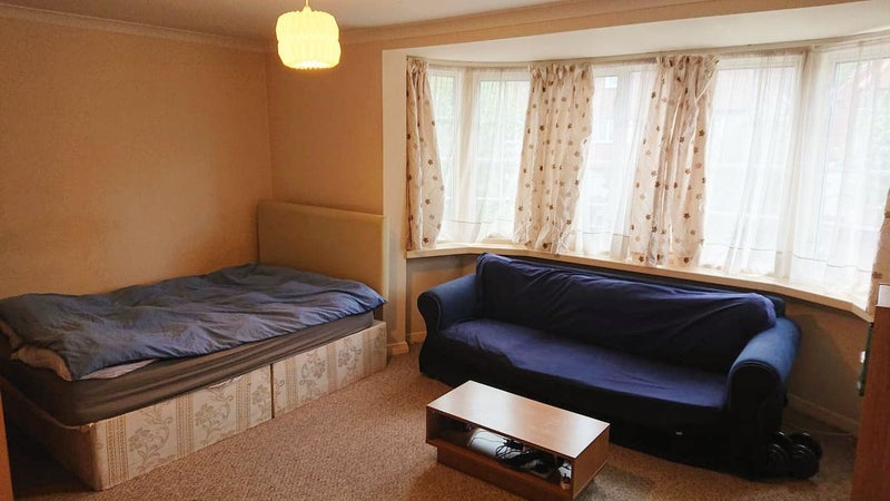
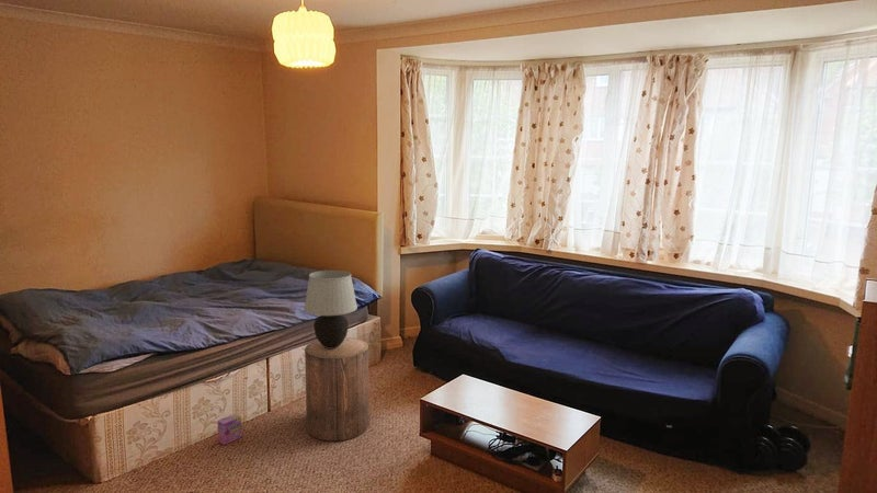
+ stool [304,336,371,443]
+ box [217,413,243,446]
+ table lamp [303,270,358,348]
